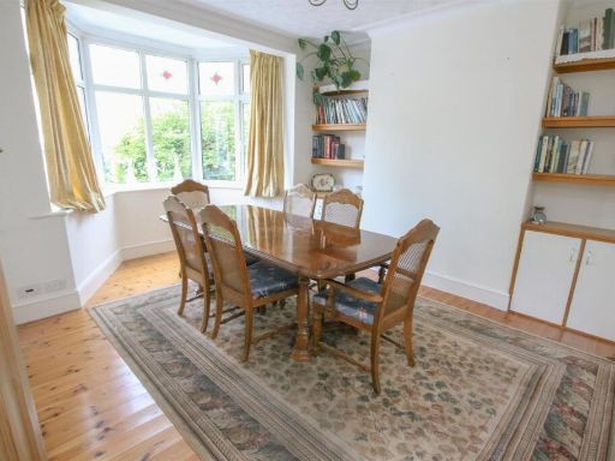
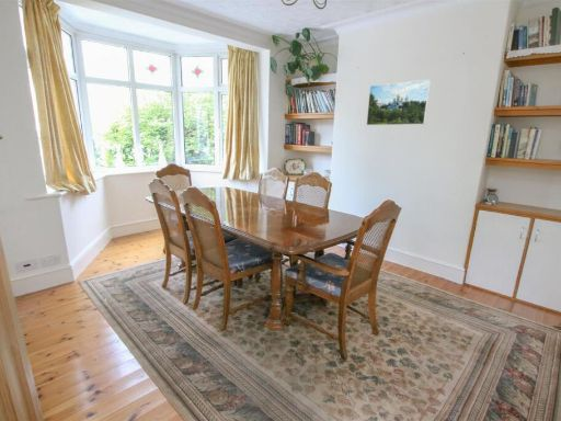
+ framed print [366,79,432,126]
